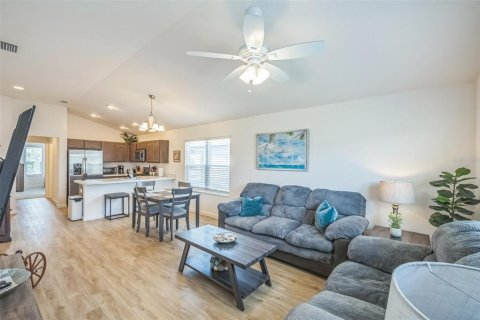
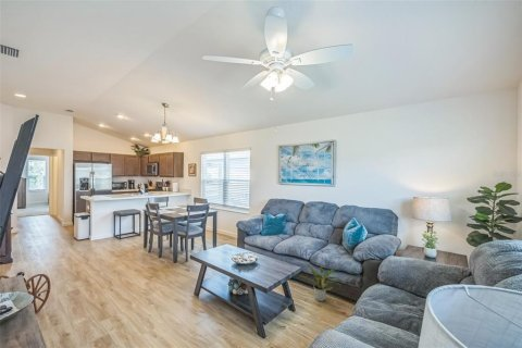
+ potted plant [298,266,343,302]
